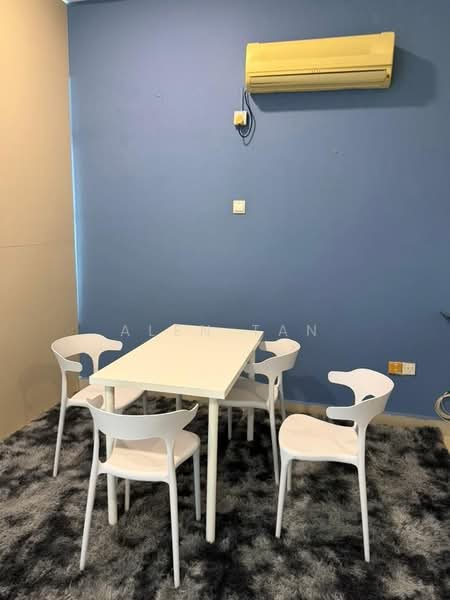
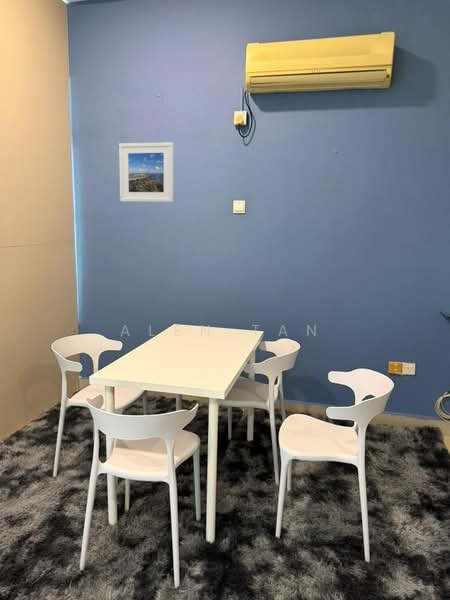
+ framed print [118,141,174,203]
